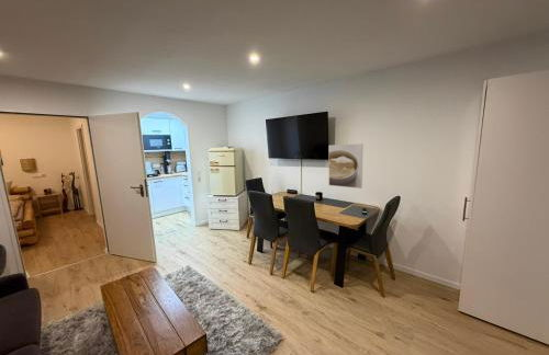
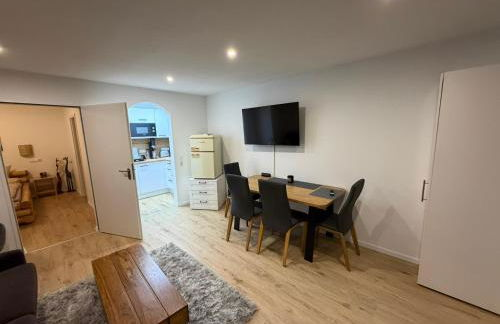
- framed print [327,142,363,190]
